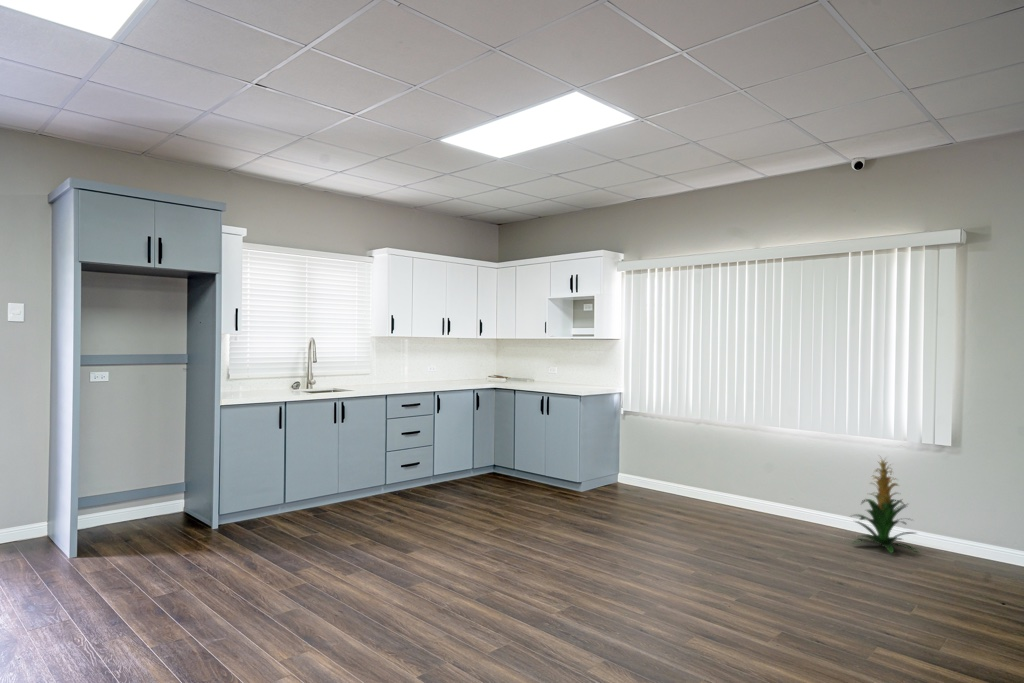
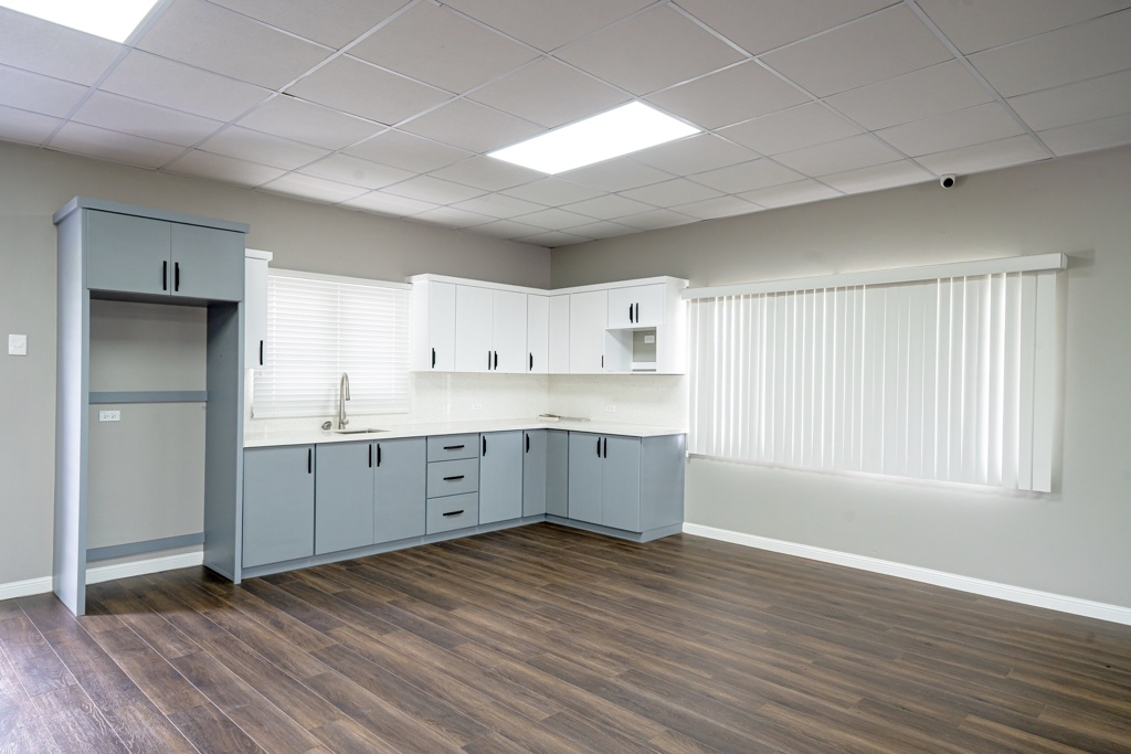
- indoor plant [848,455,920,555]
